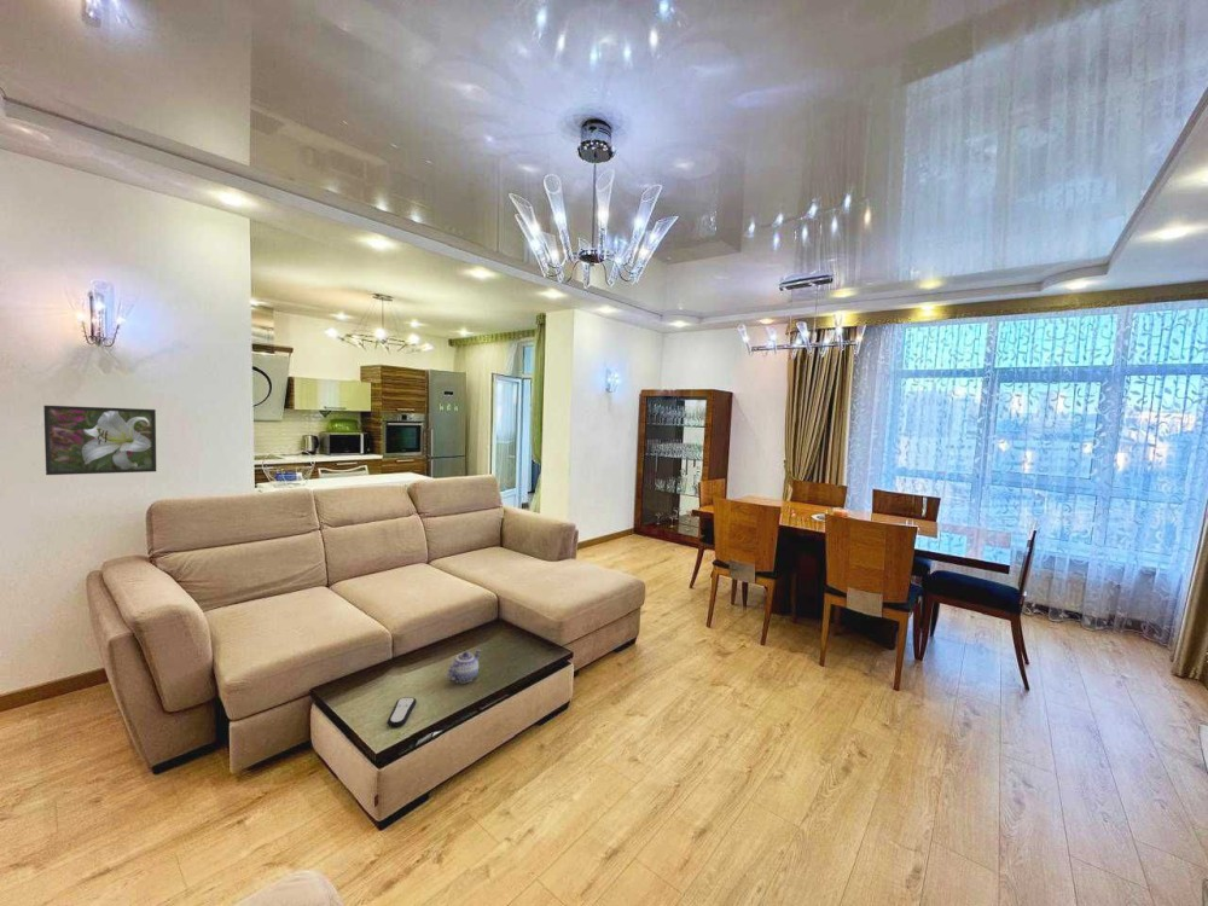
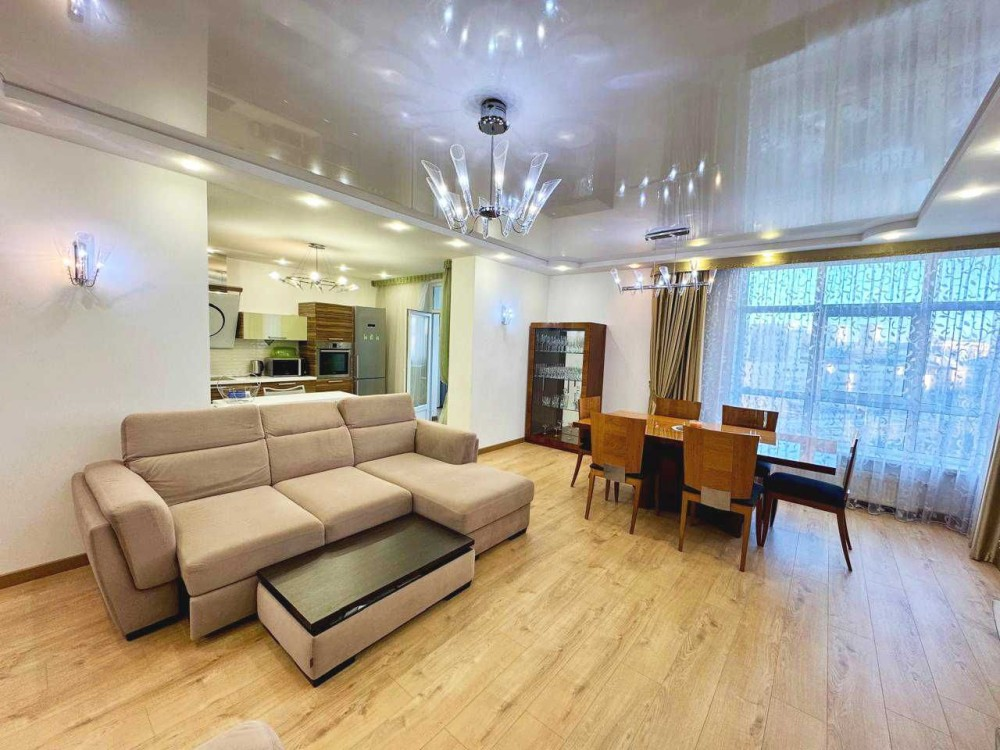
- remote control [387,696,418,728]
- teapot [446,649,482,684]
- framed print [42,405,157,476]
